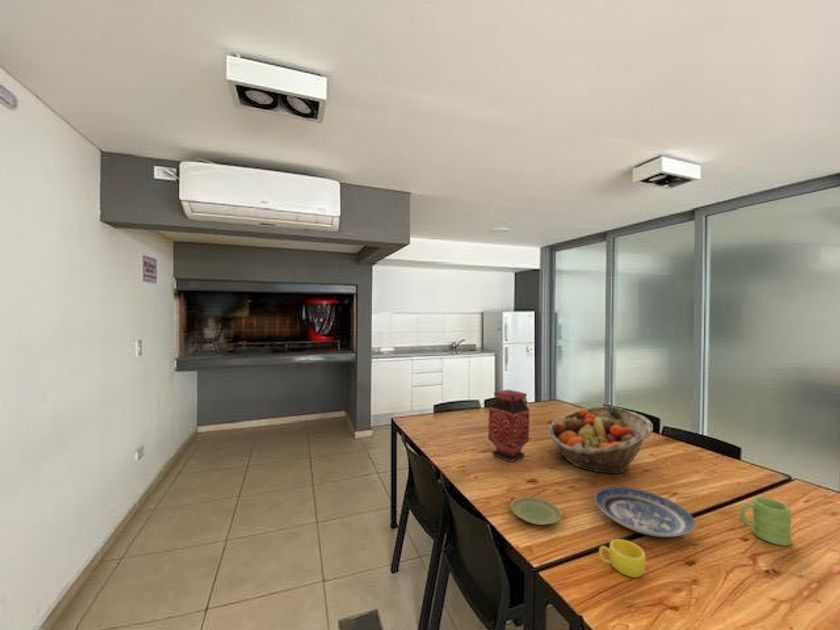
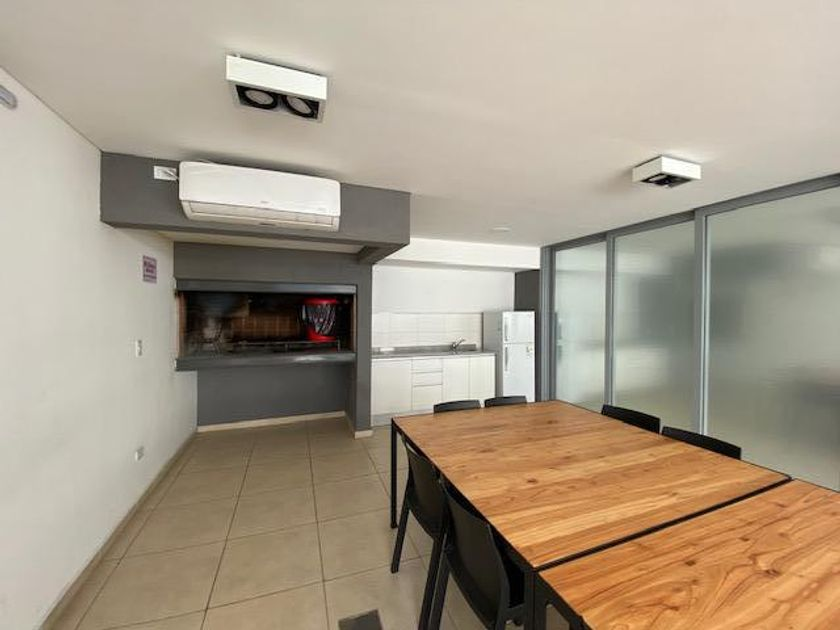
- vase [487,389,531,463]
- fruit basket [547,405,654,476]
- plate [594,486,696,538]
- plate [510,496,562,526]
- mug [738,496,792,547]
- cup [598,538,647,578]
